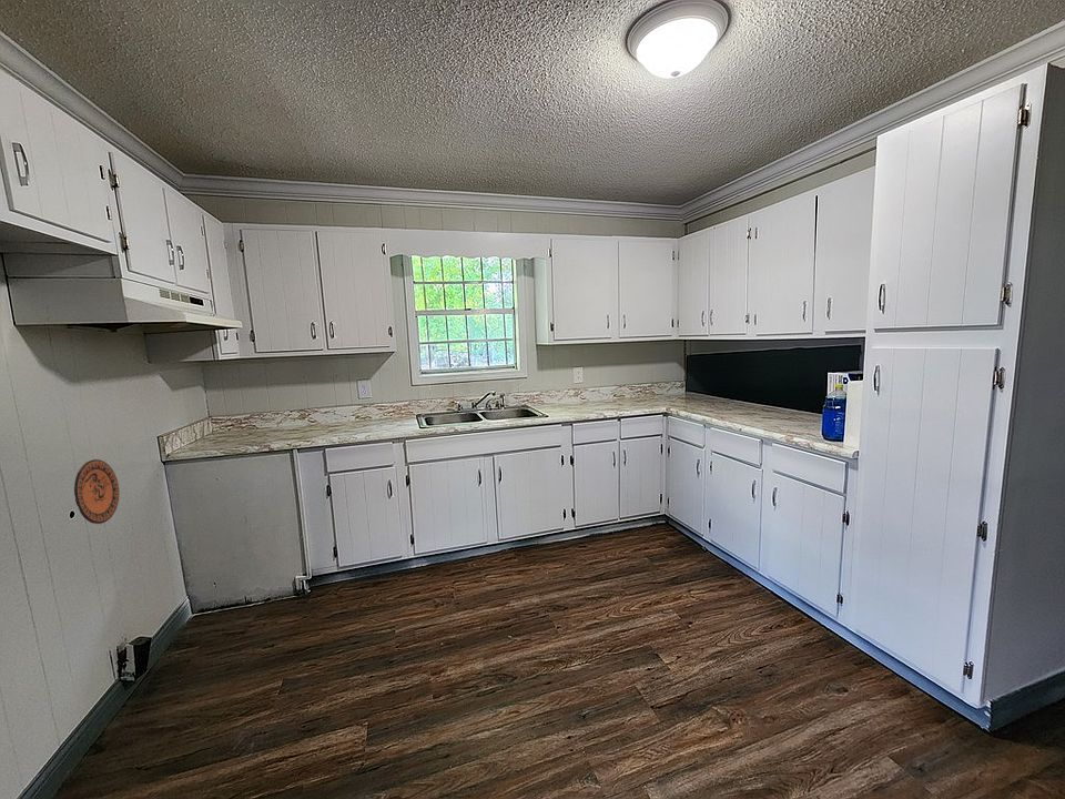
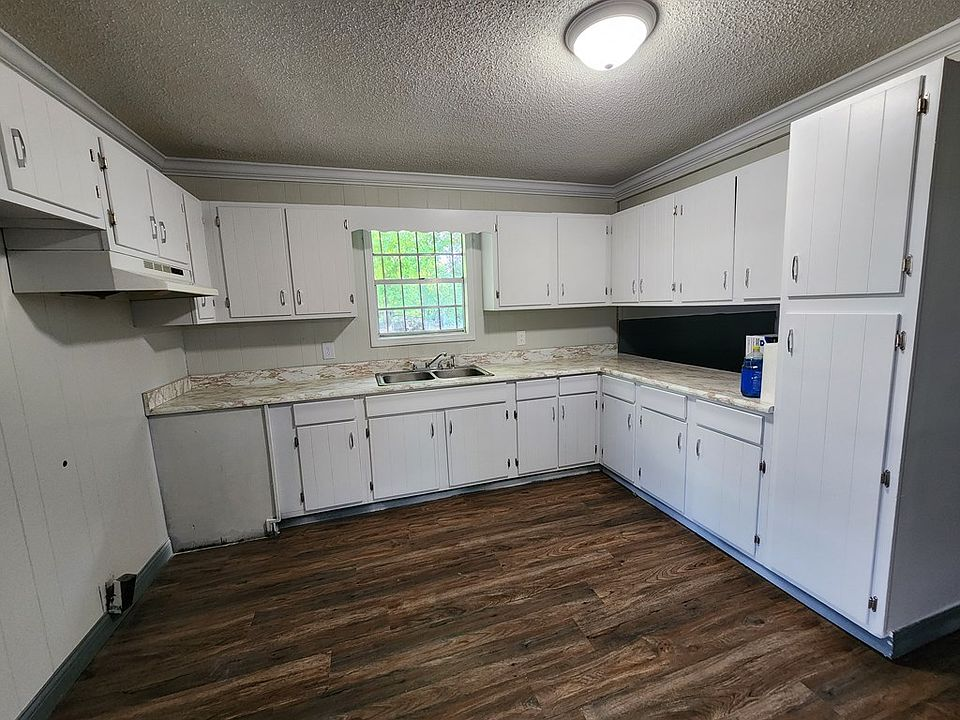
- decorative plate [73,458,120,525]
